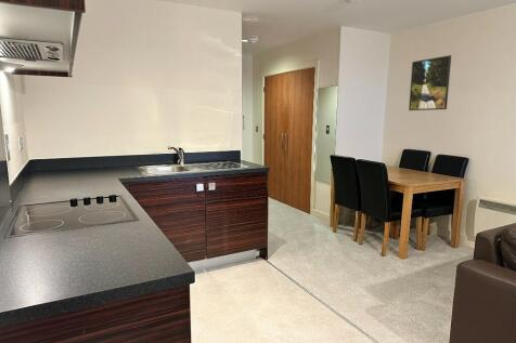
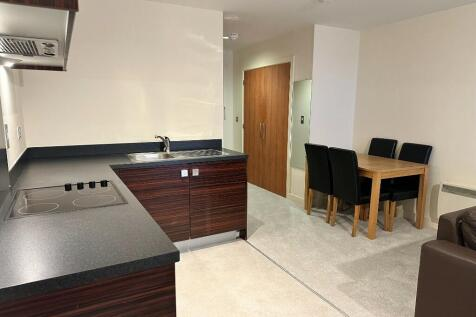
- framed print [408,54,452,111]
